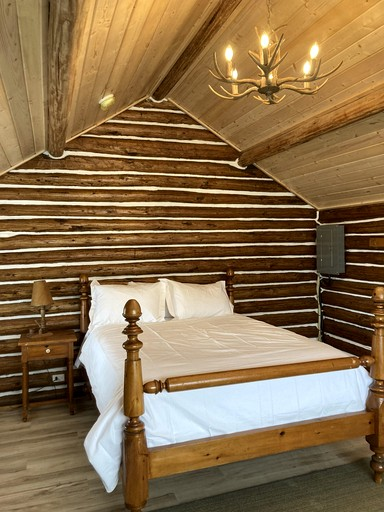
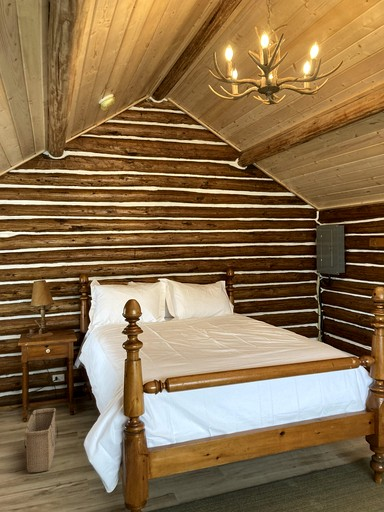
+ basket [23,407,59,473]
